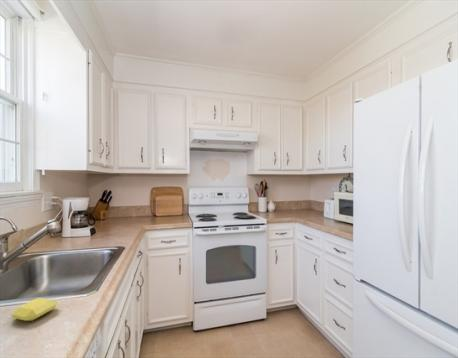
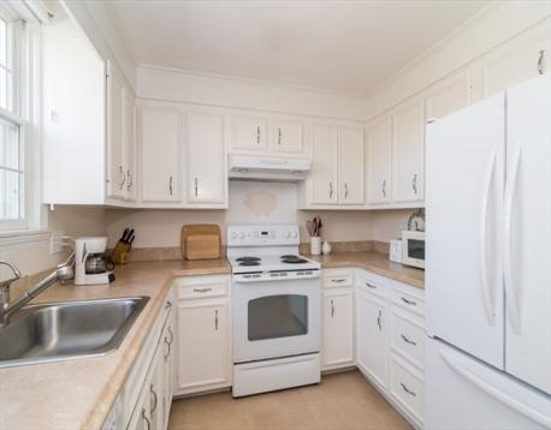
- soap bar [10,297,58,322]
